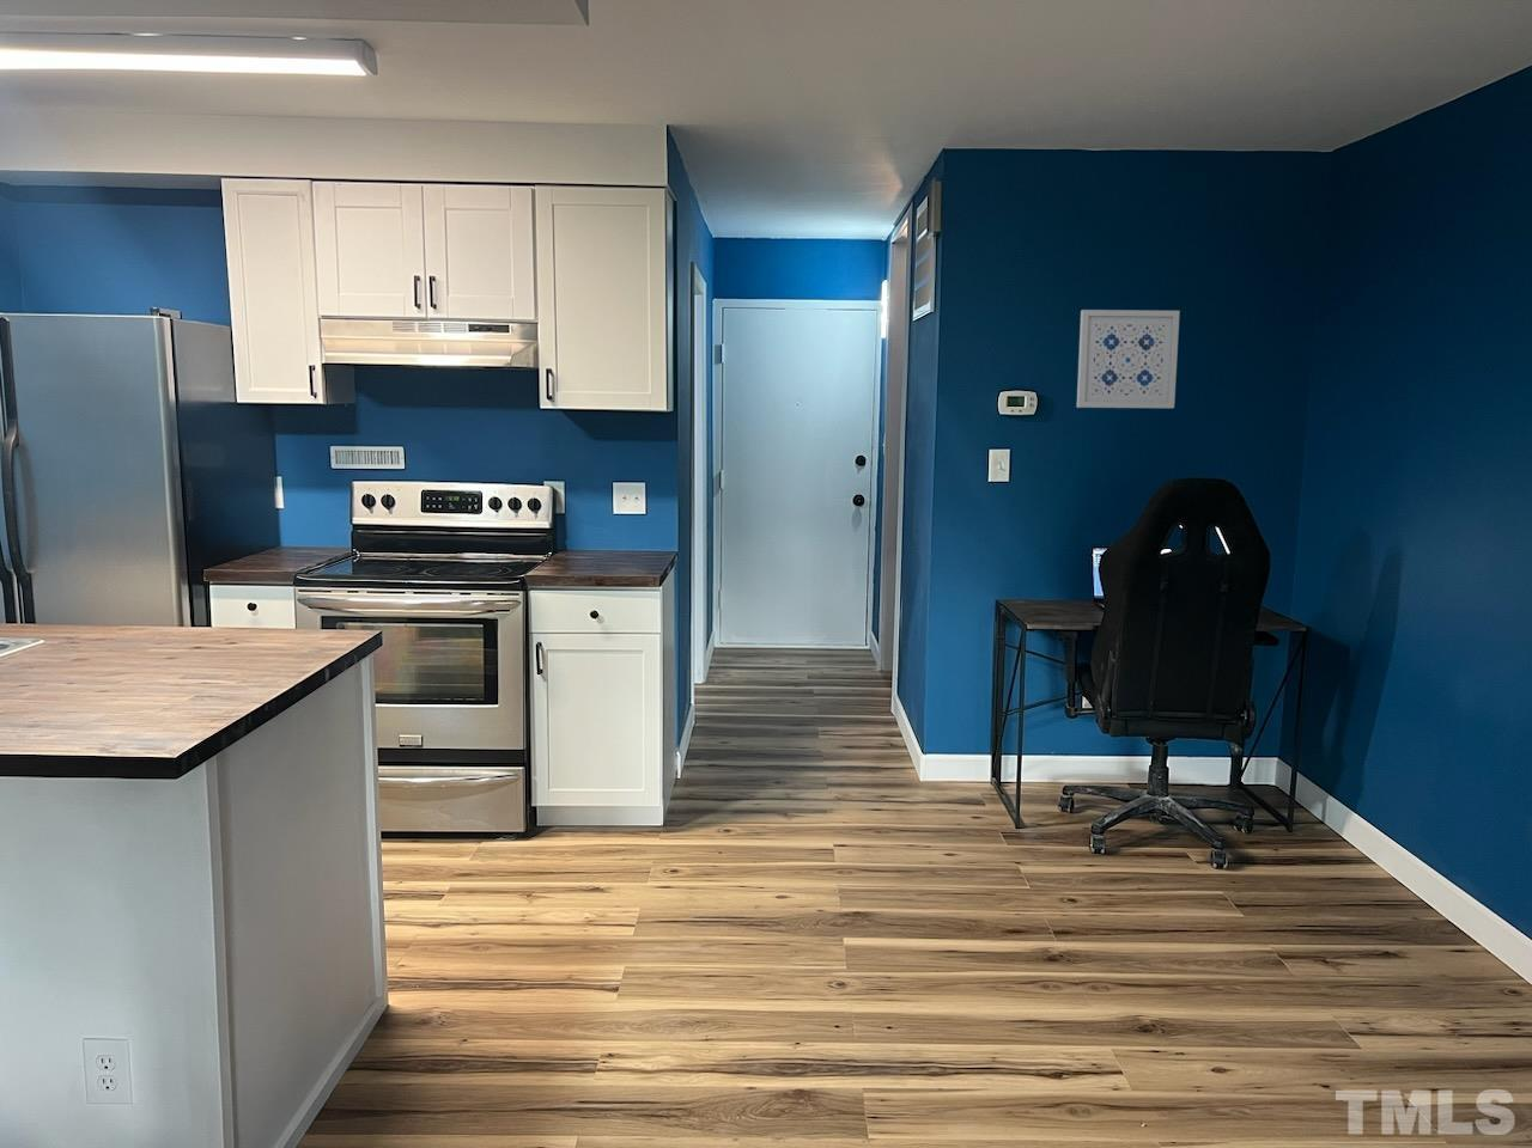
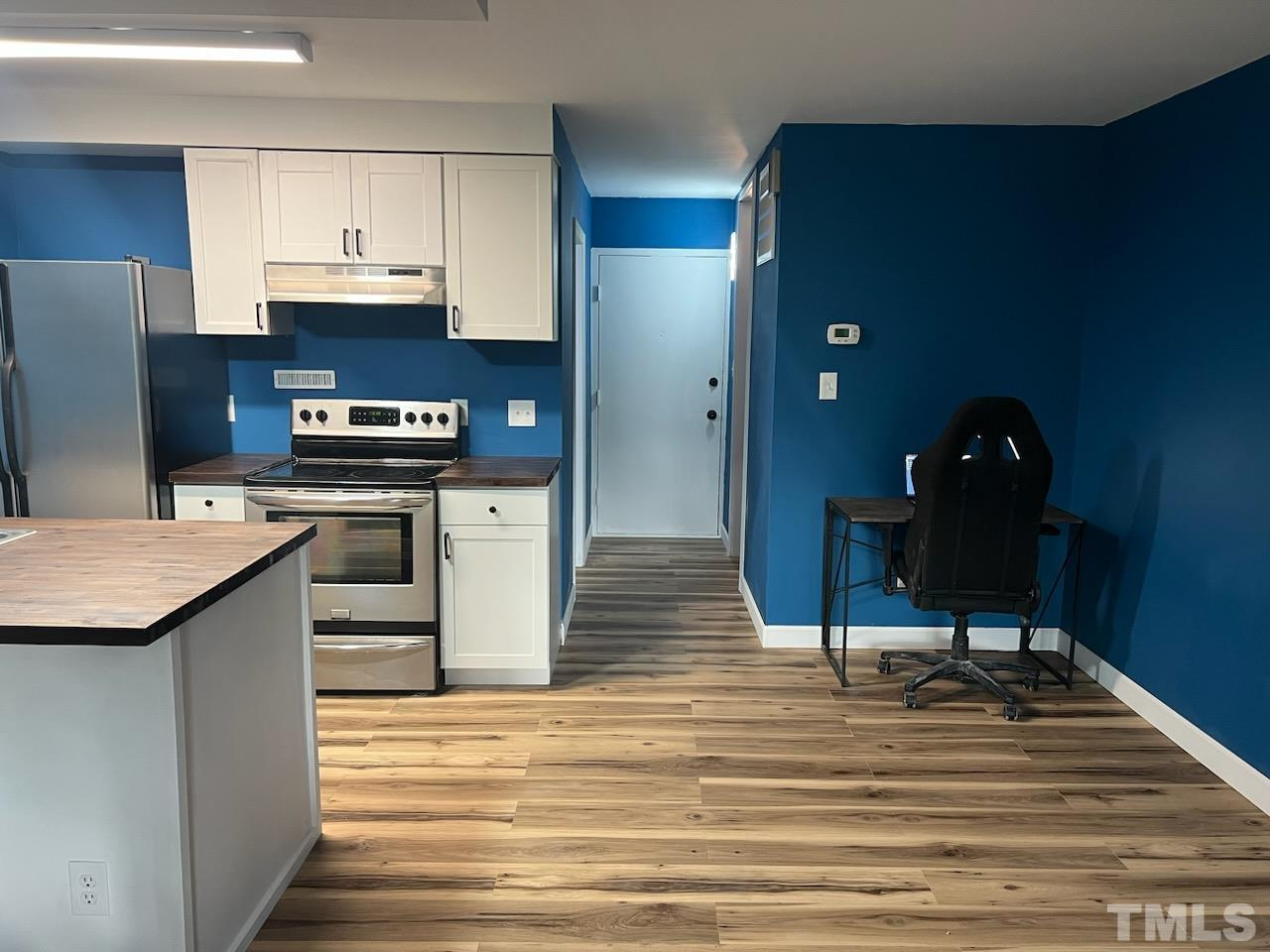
- wall art [1076,309,1181,409]
